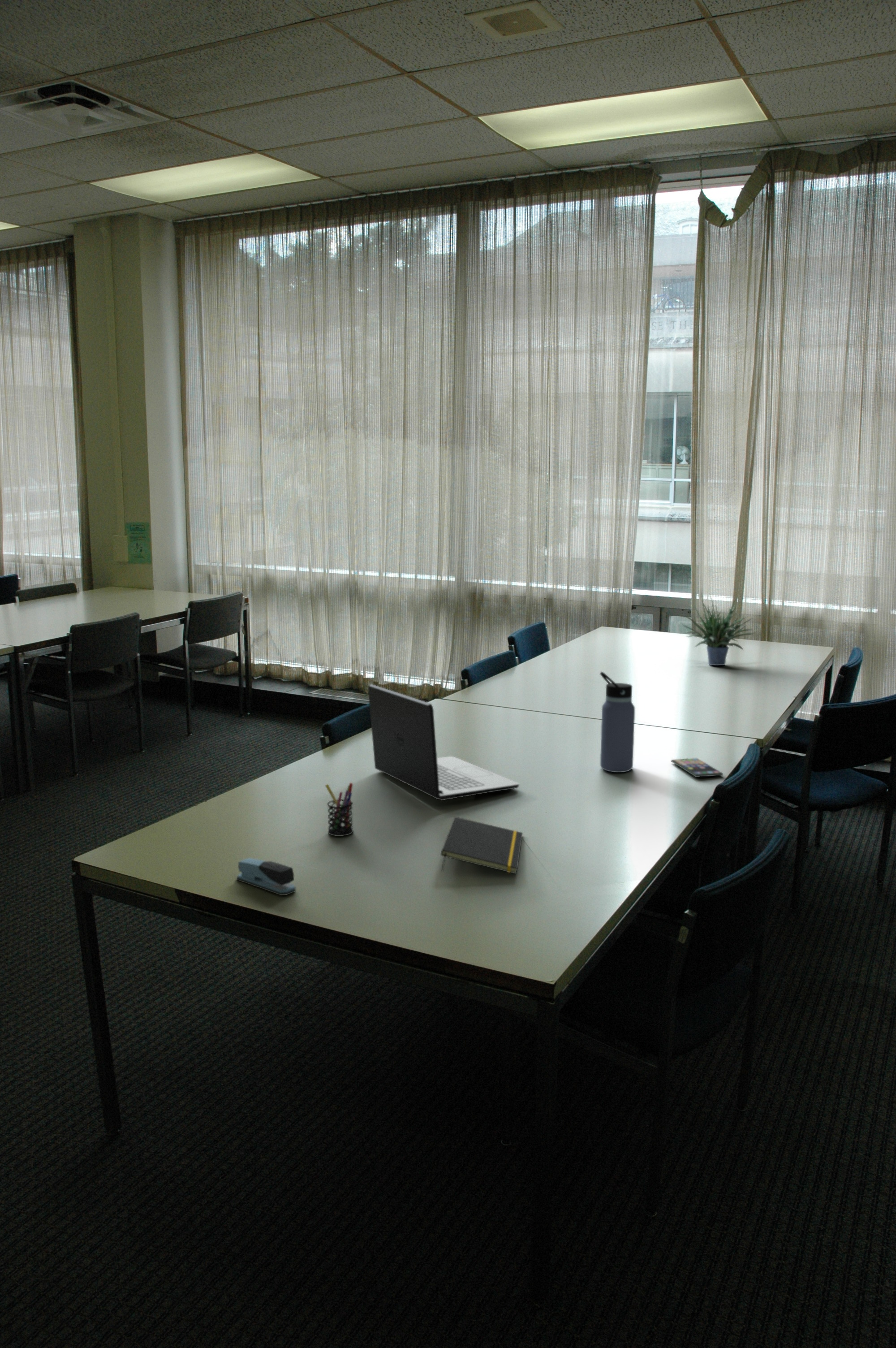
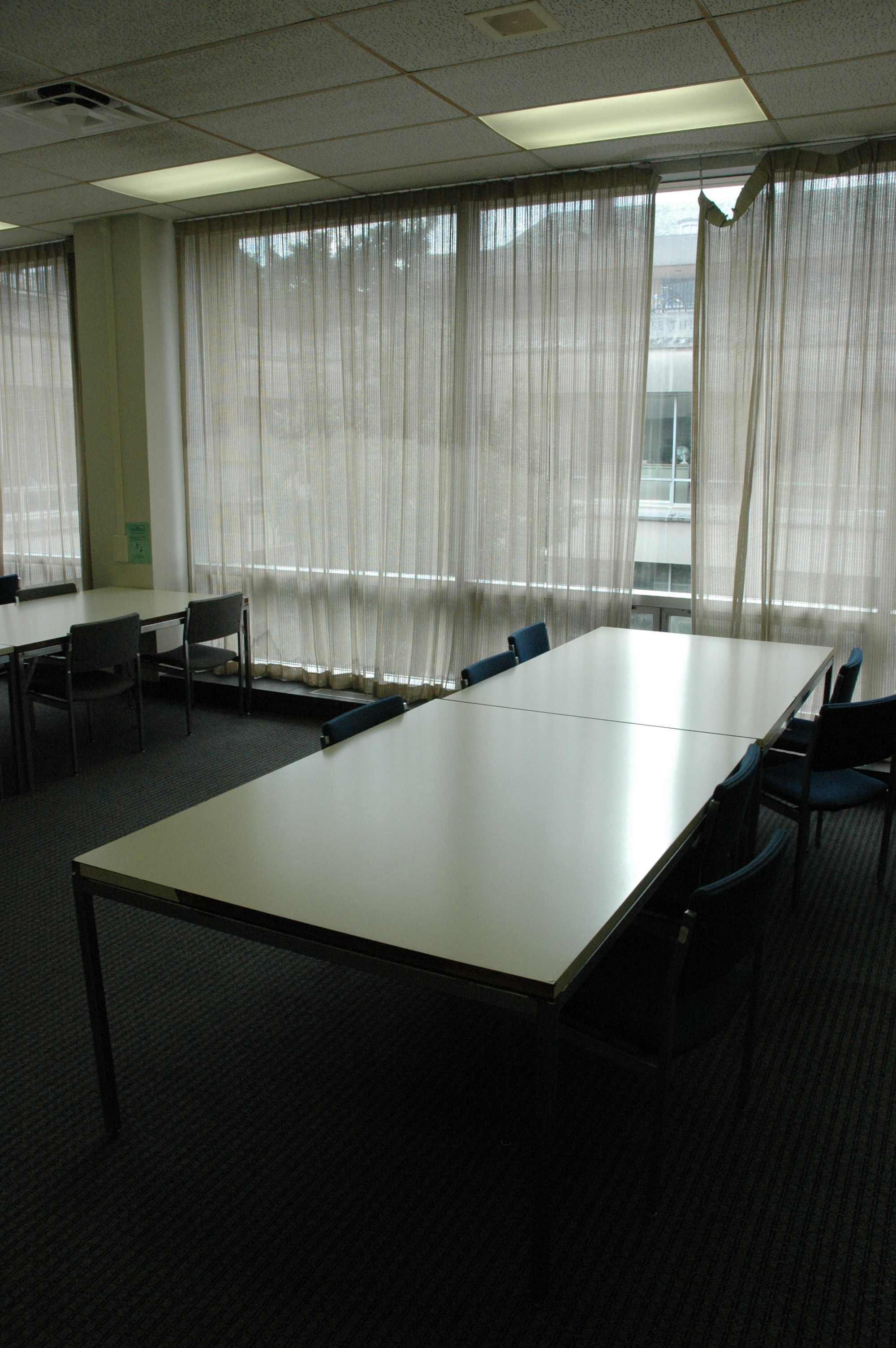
- potted plant [682,588,756,666]
- smartphone [671,758,724,778]
- water bottle [599,671,635,773]
- notepad [440,816,523,874]
- stapler [236,857,296,896]
- pen holder [325,782,354,837]
- laptop [368,684,519,801]
